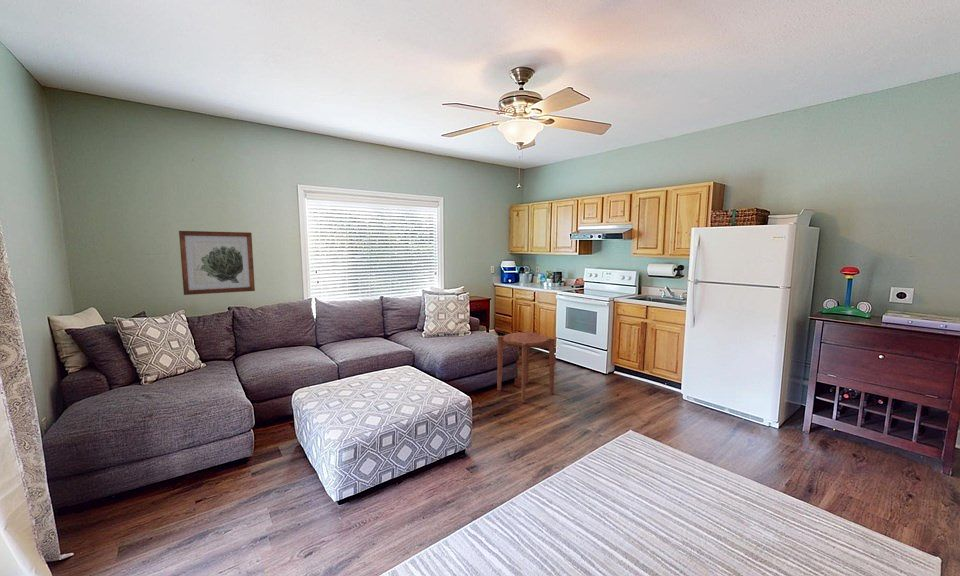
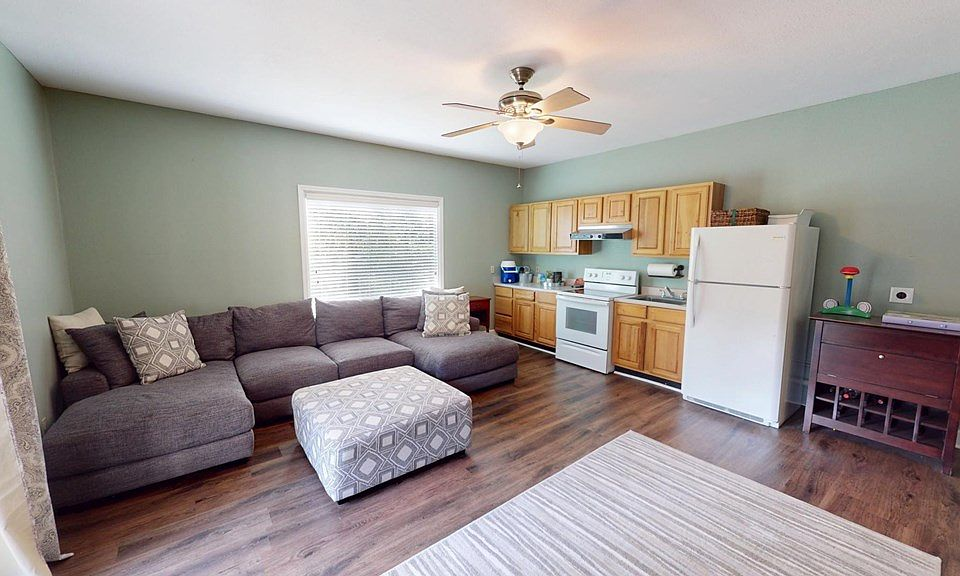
- wall art [178,230,256,296]
- side table [496,330,556,404]
